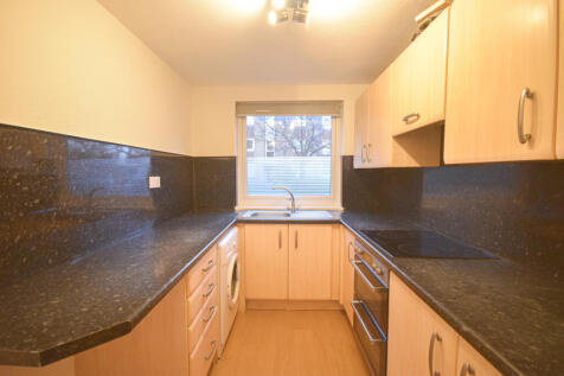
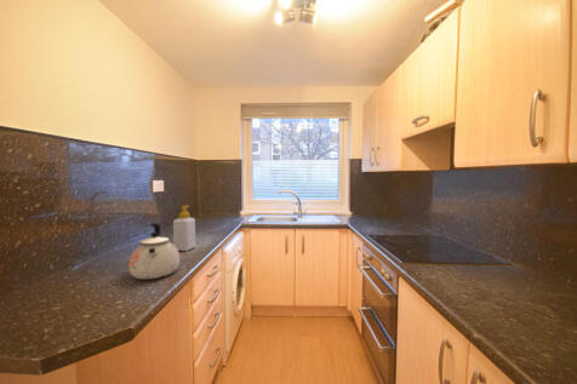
+ kettle [127,222,181,280]
+ soap bottle [172,205,196,252]
